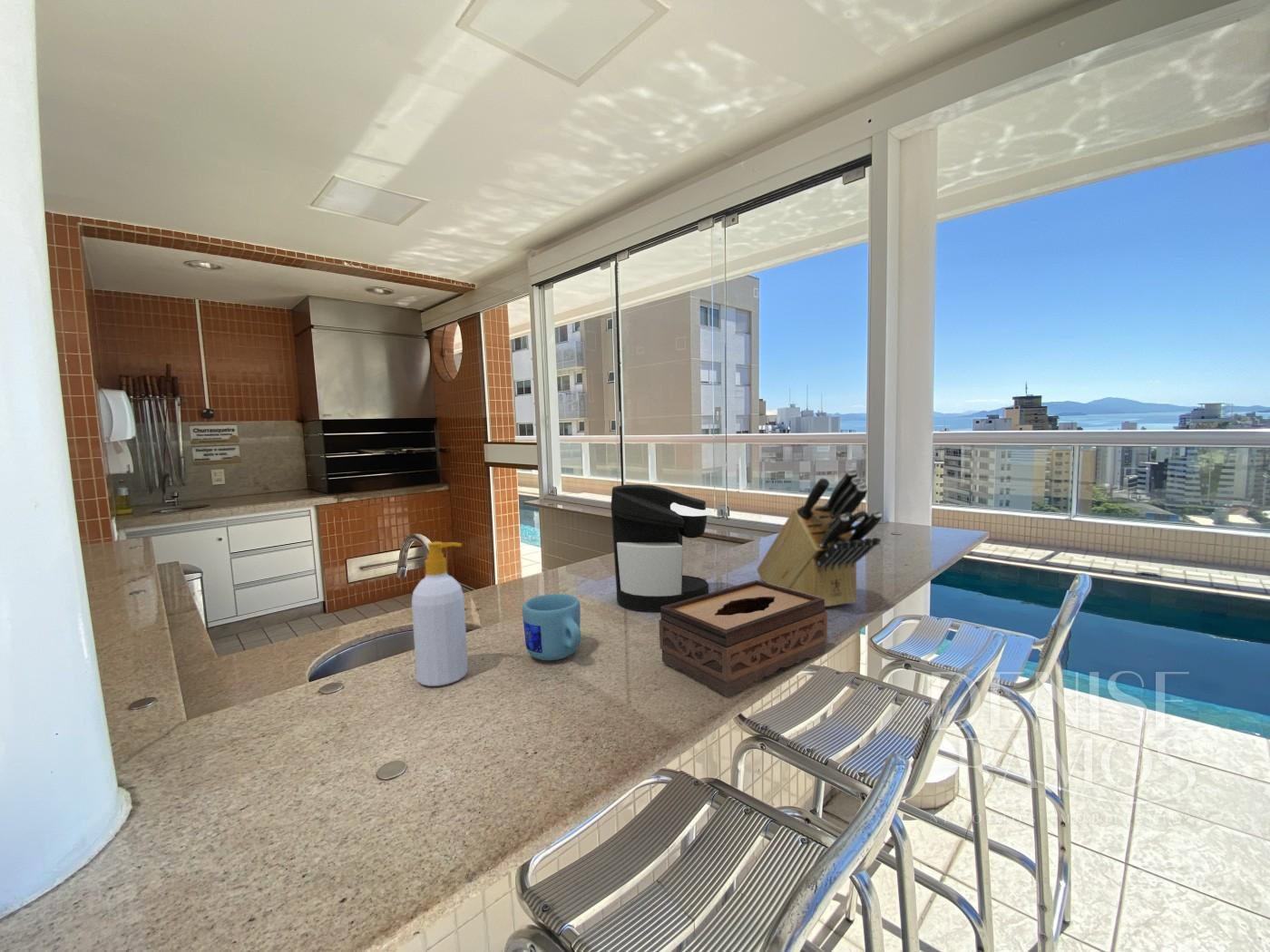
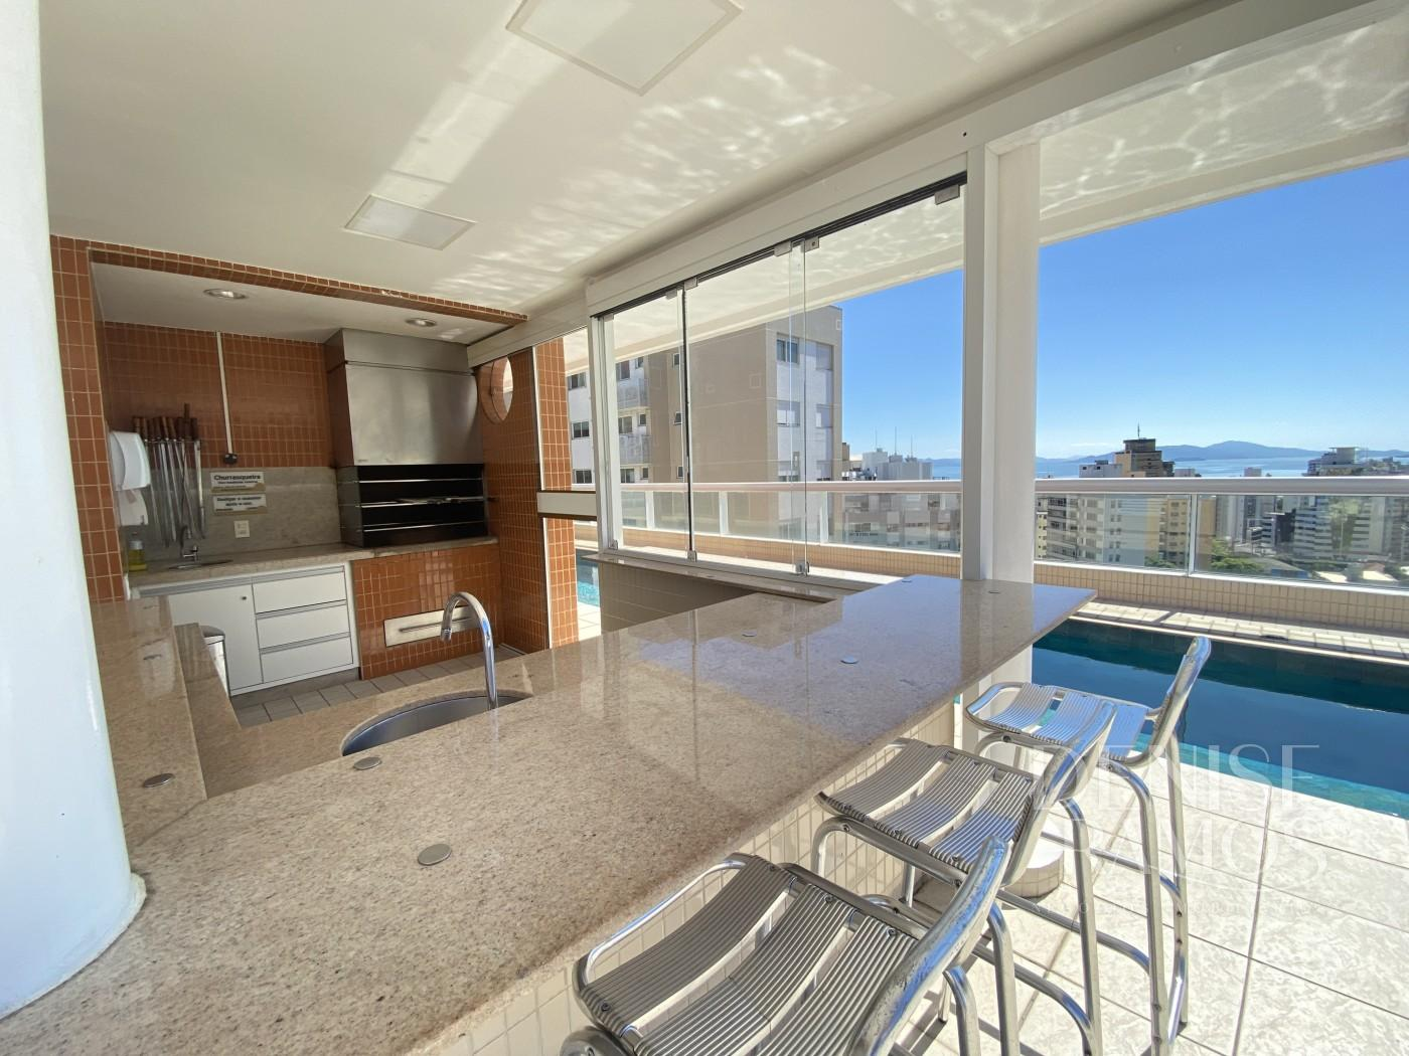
- soap bottle [411,540,469,687]
- coffee maker [611,483,714,612]
- mug [522,593,581,661]
- tissue box [659,579,828,697]
- knife block [757,468,883,607]
